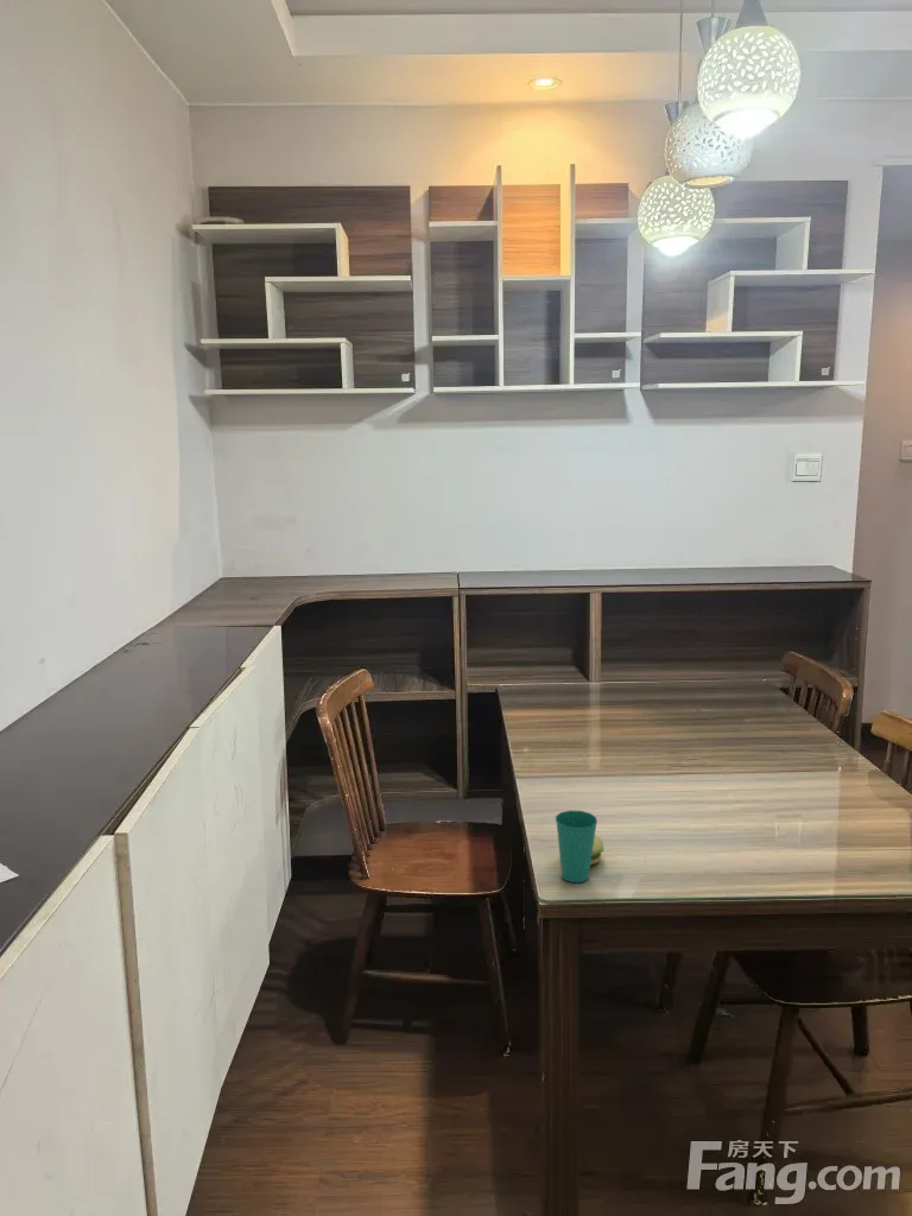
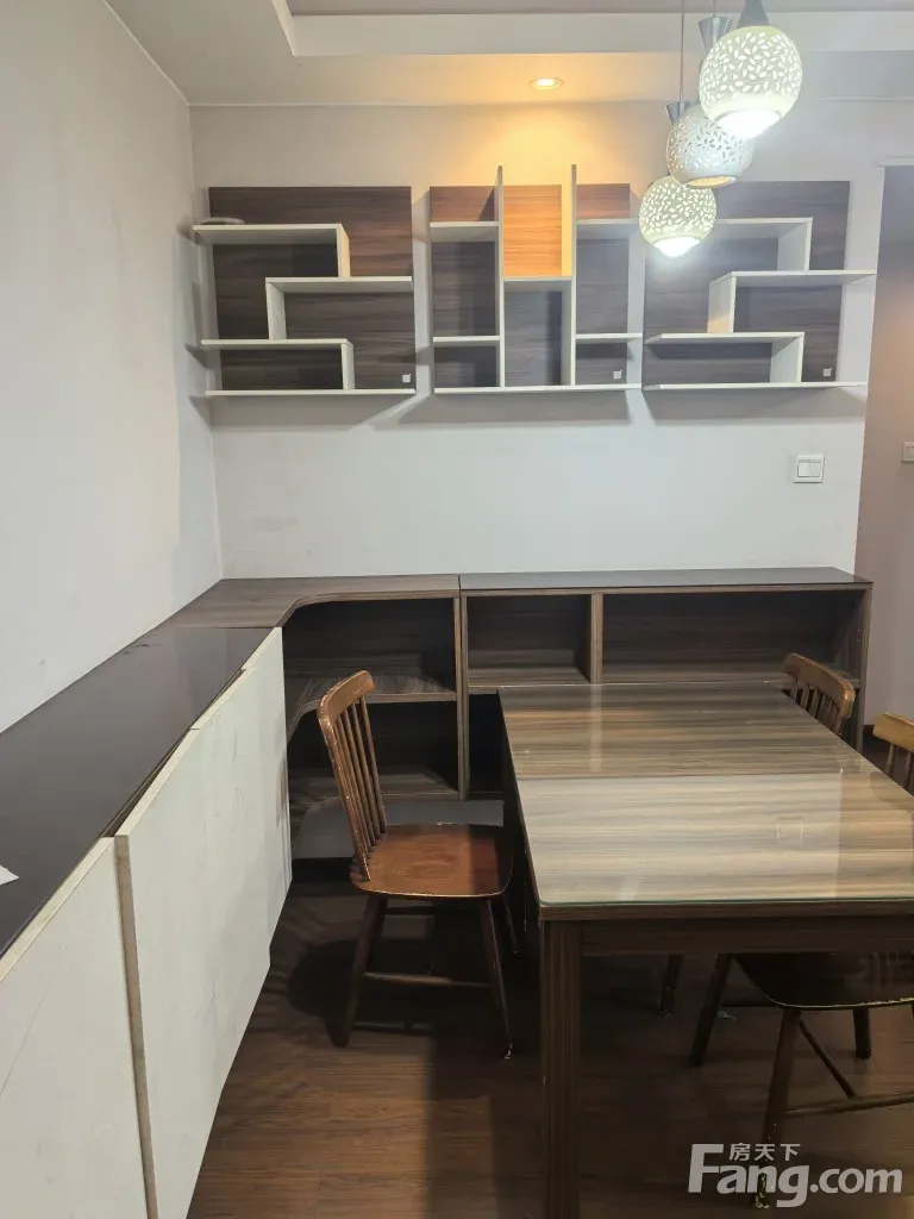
- cup [555,809,606,884]
